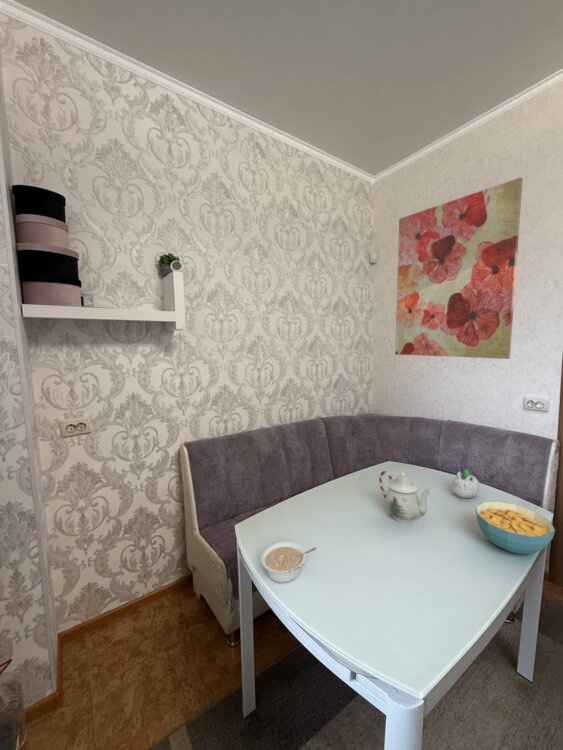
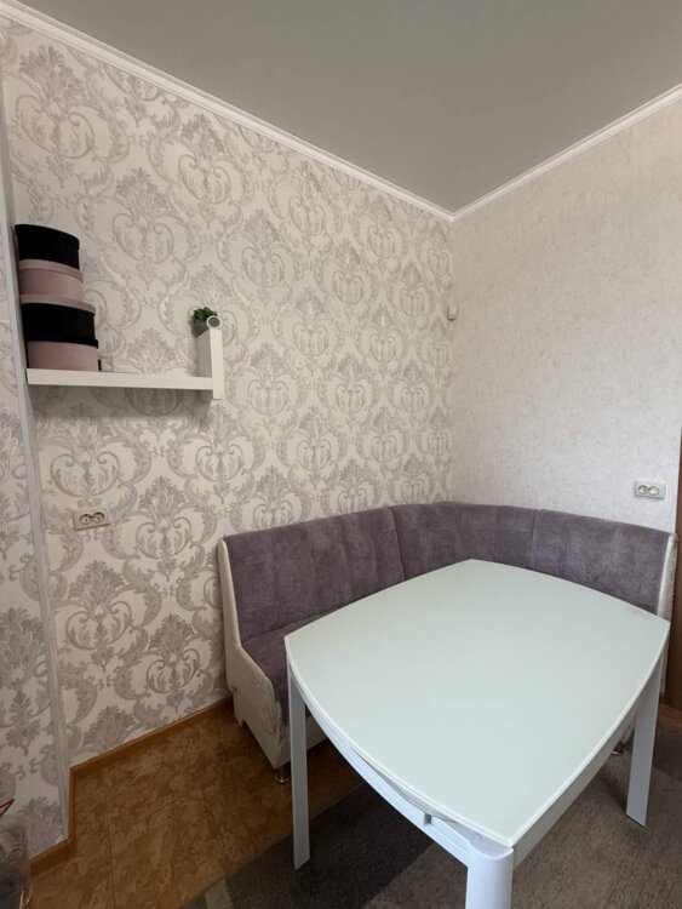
- wall art [394,176,524,360]
- legume [260,540,317,584]
- teapot [378,470,432,523]
- succulent planter [451,469,480,499]
- cereal bowl [475,500,556,555]
